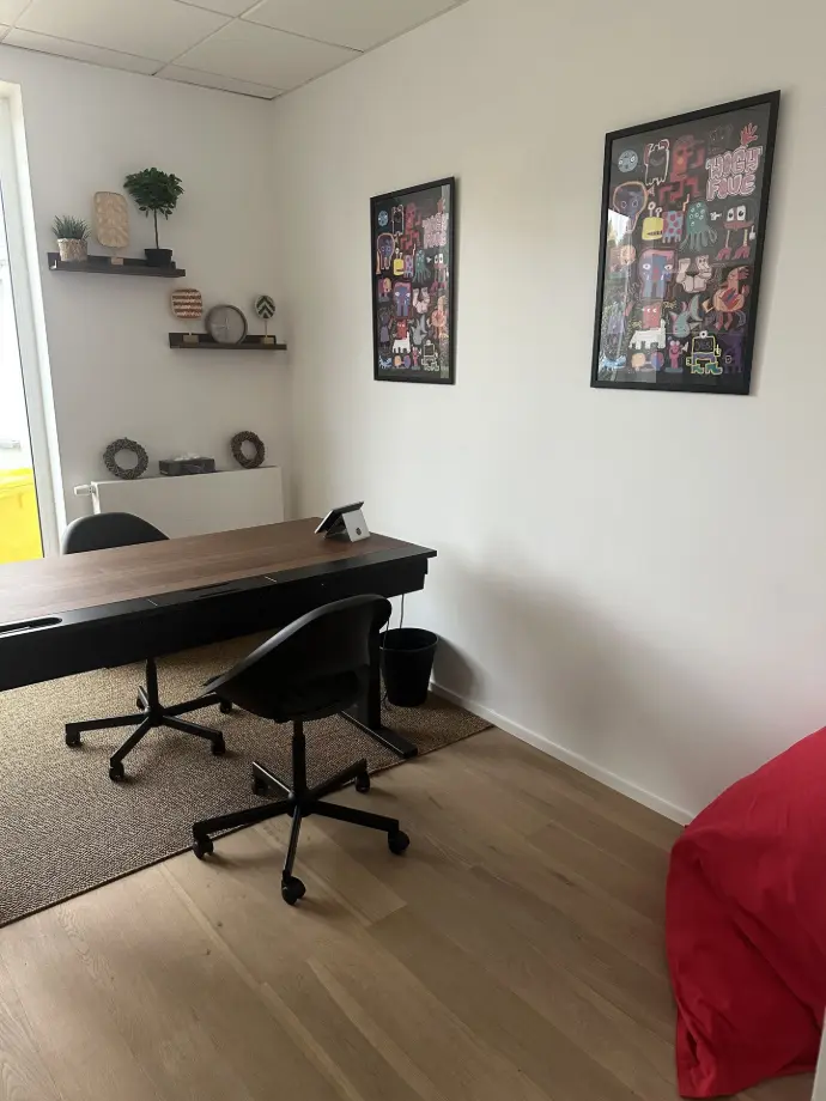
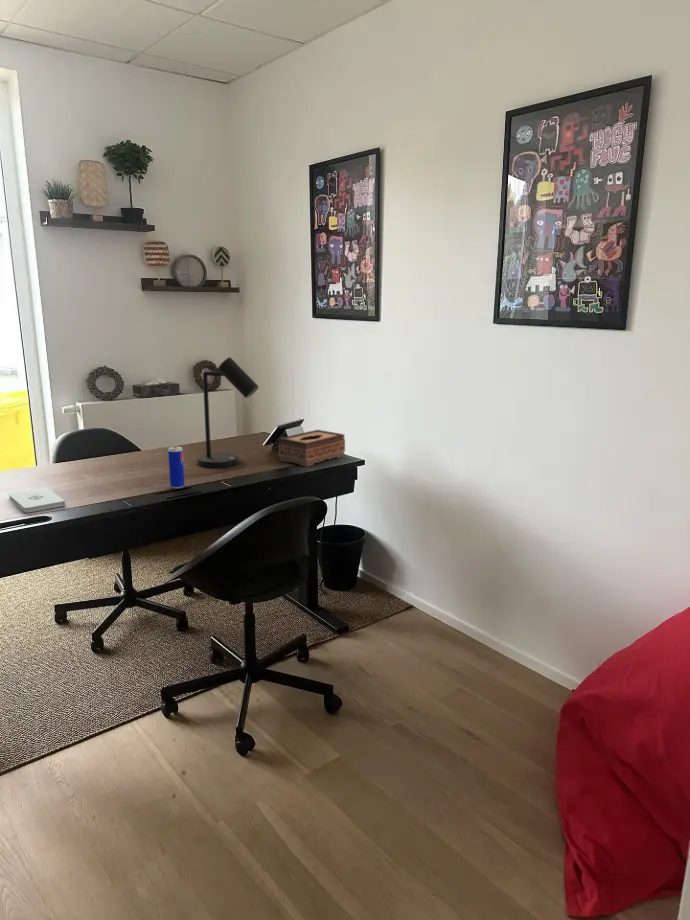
+ notepad [8,486,66,514]
+ desk lamp [196,356,260,468]
+ tissue box [278,429,346,468]
+ beverage can [167,445,185,489]
